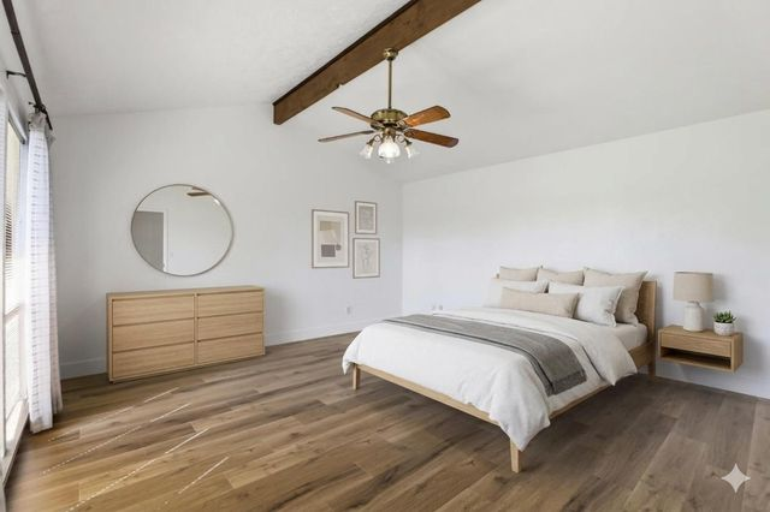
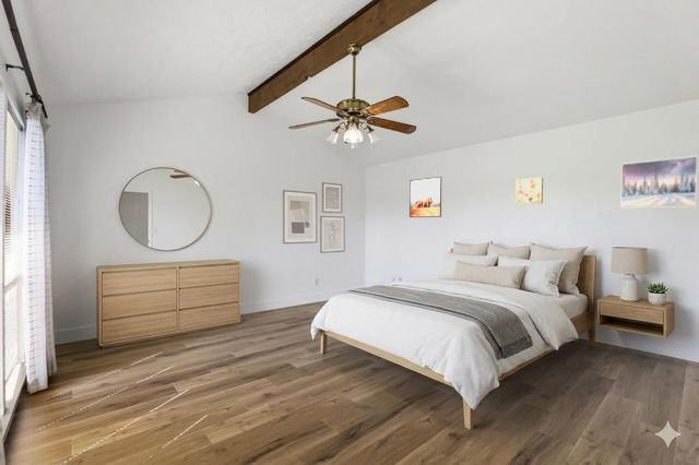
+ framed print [408,176,442,218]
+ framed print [619,155,699,210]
+ wall art [514,177,544,205]
